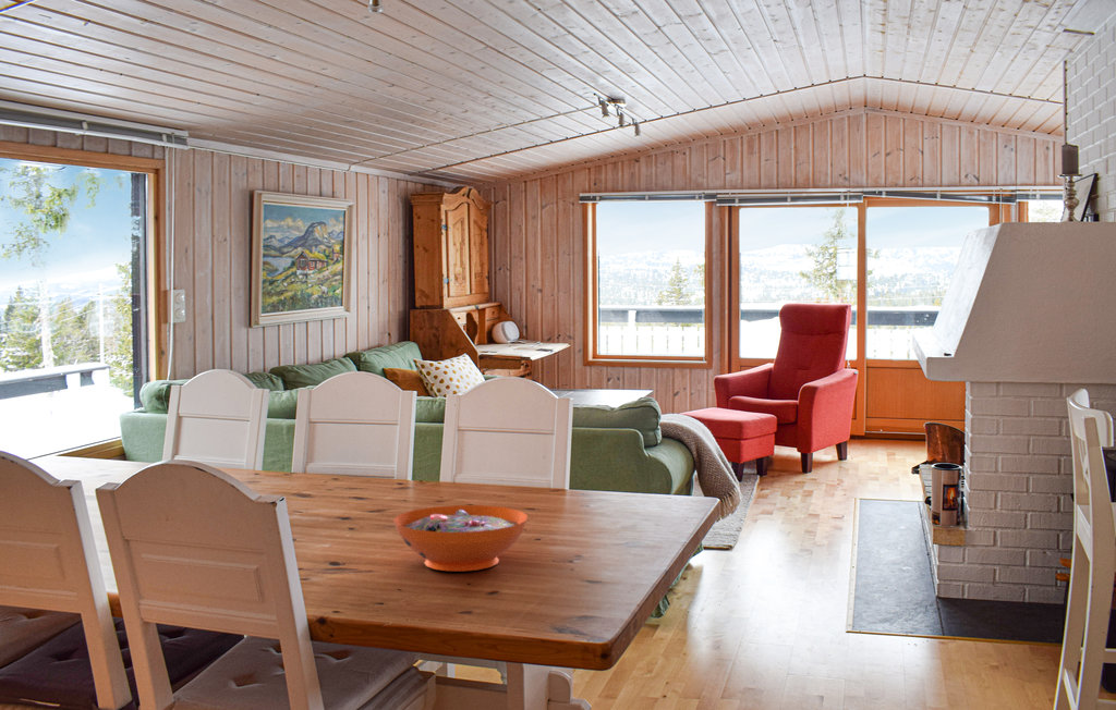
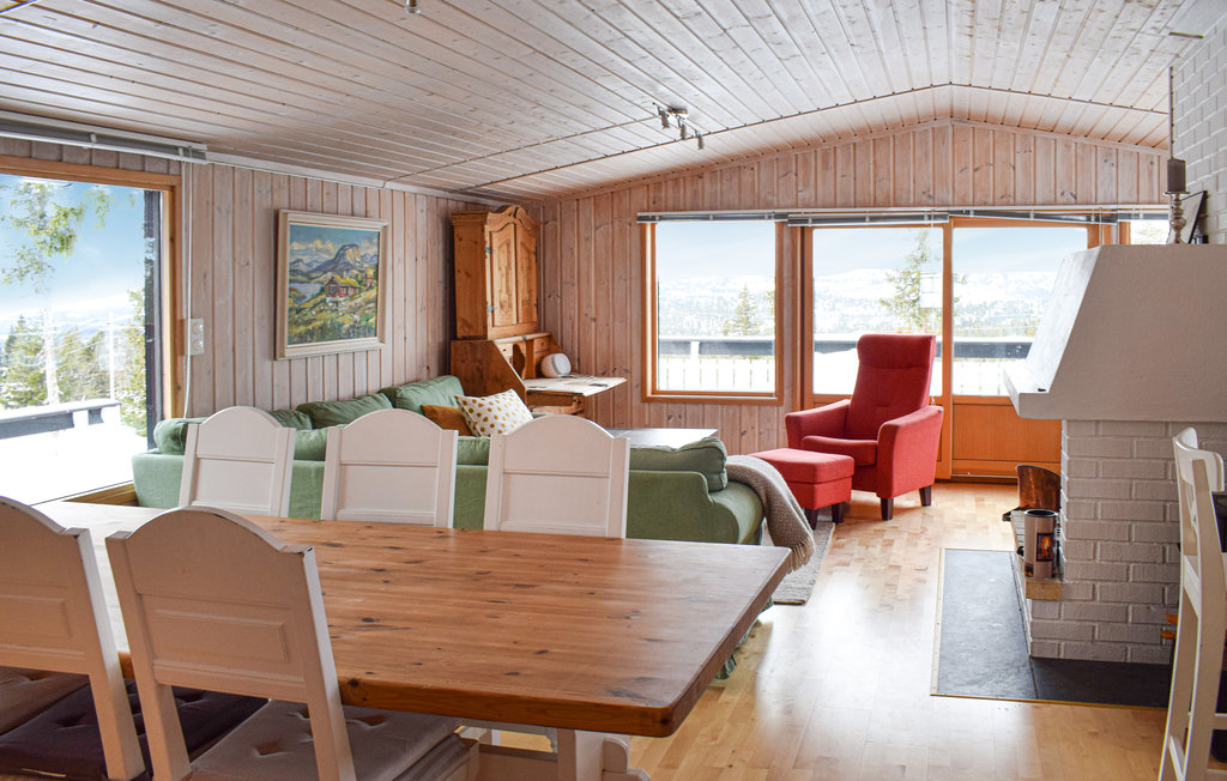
- decorative bowl [392,504,529,572]
